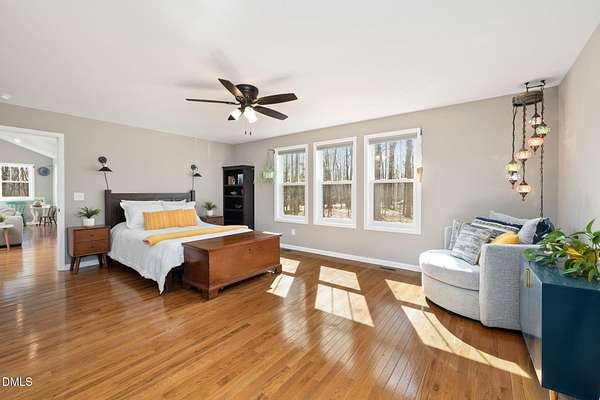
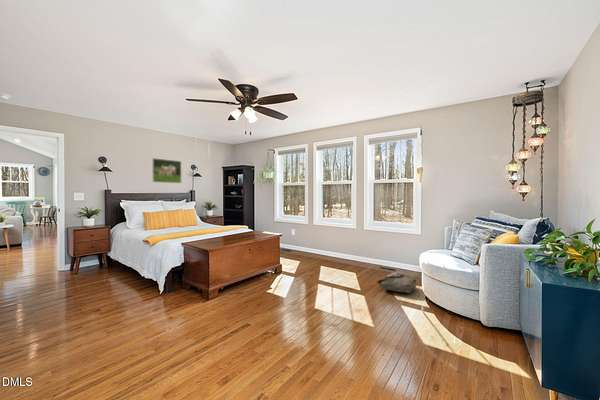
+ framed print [151,157,182,184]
+ bag [377,270,418,294]
